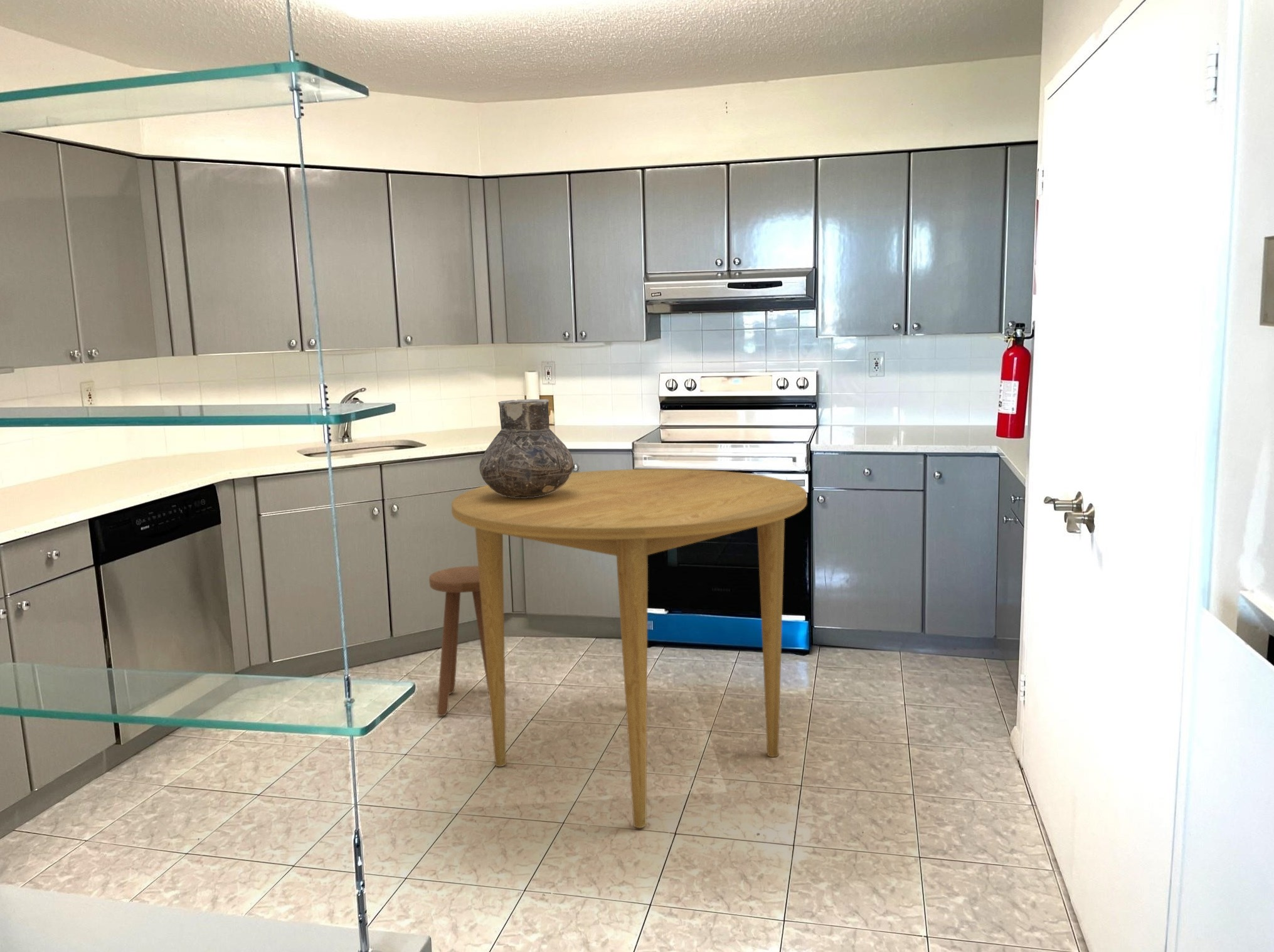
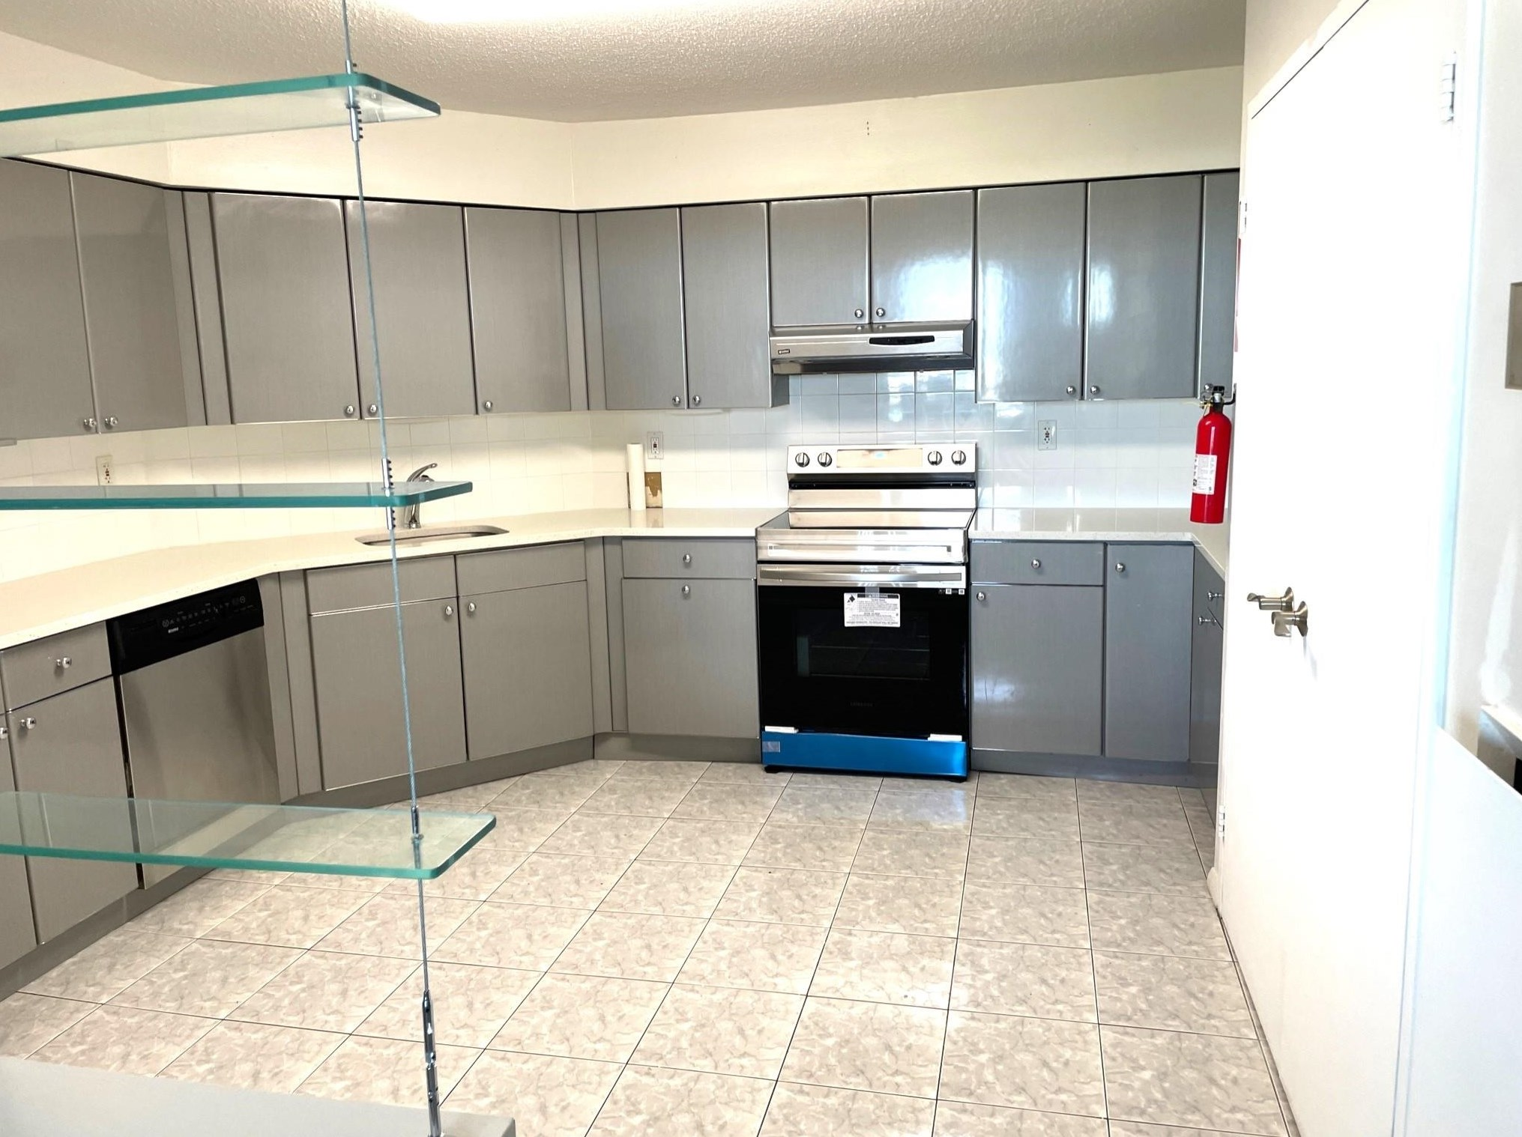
- stool [428,565,506,717]
- vase [479,399,574,497]
- dining table [451,468,807,828]
